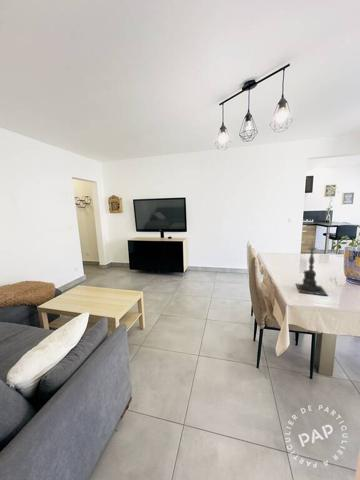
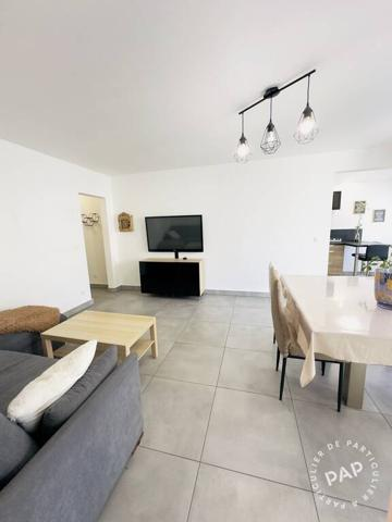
- candle holder [295,240,329,297]
